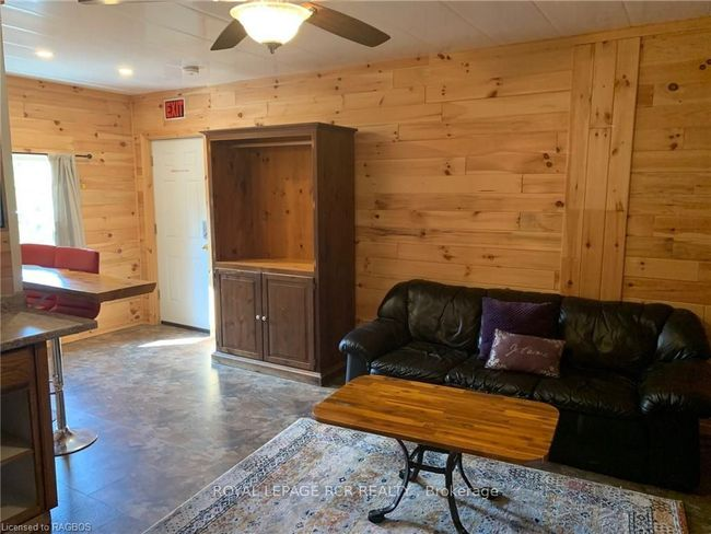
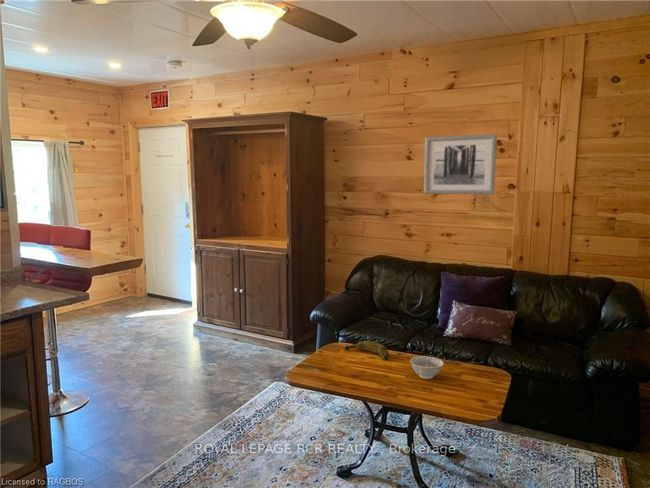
+ banana [343,340,389,361]
+ wall art [423,133,498,196]
+ bowl [409,355,445,380]
